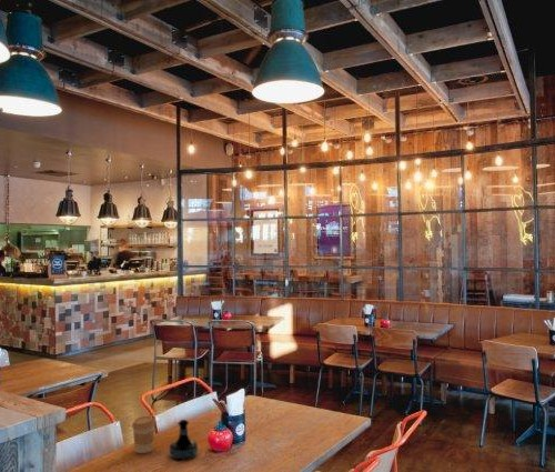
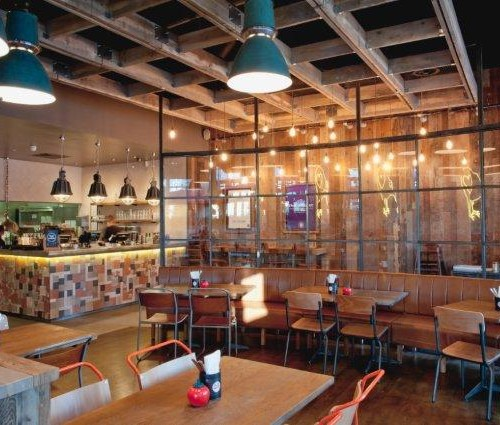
- coffee cup [131,415,157,454]
- tequila bottle [169,419,199,461]
